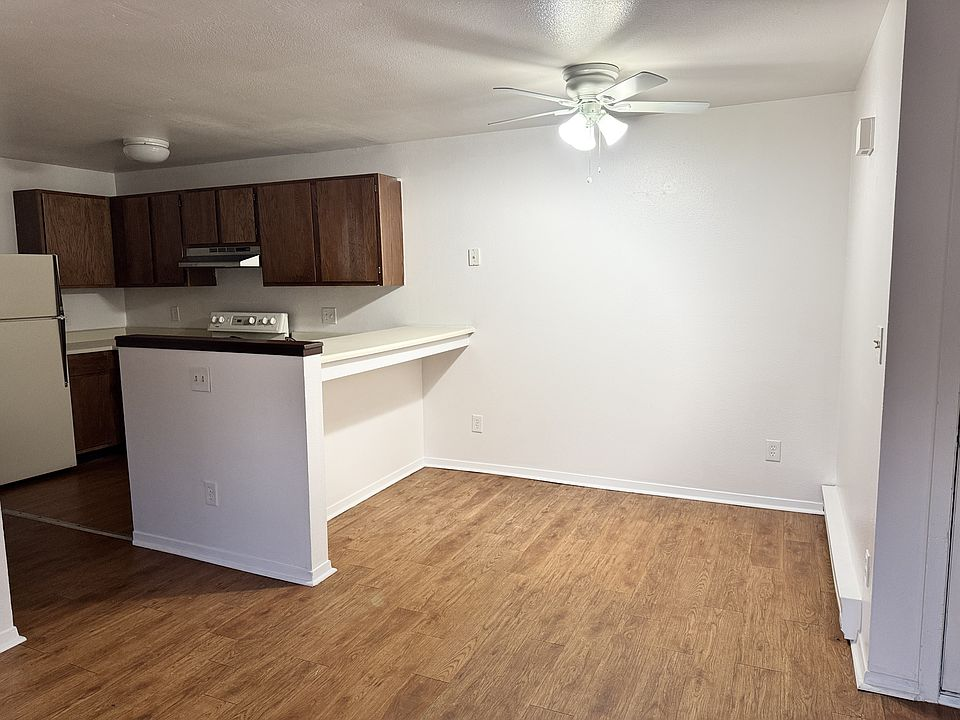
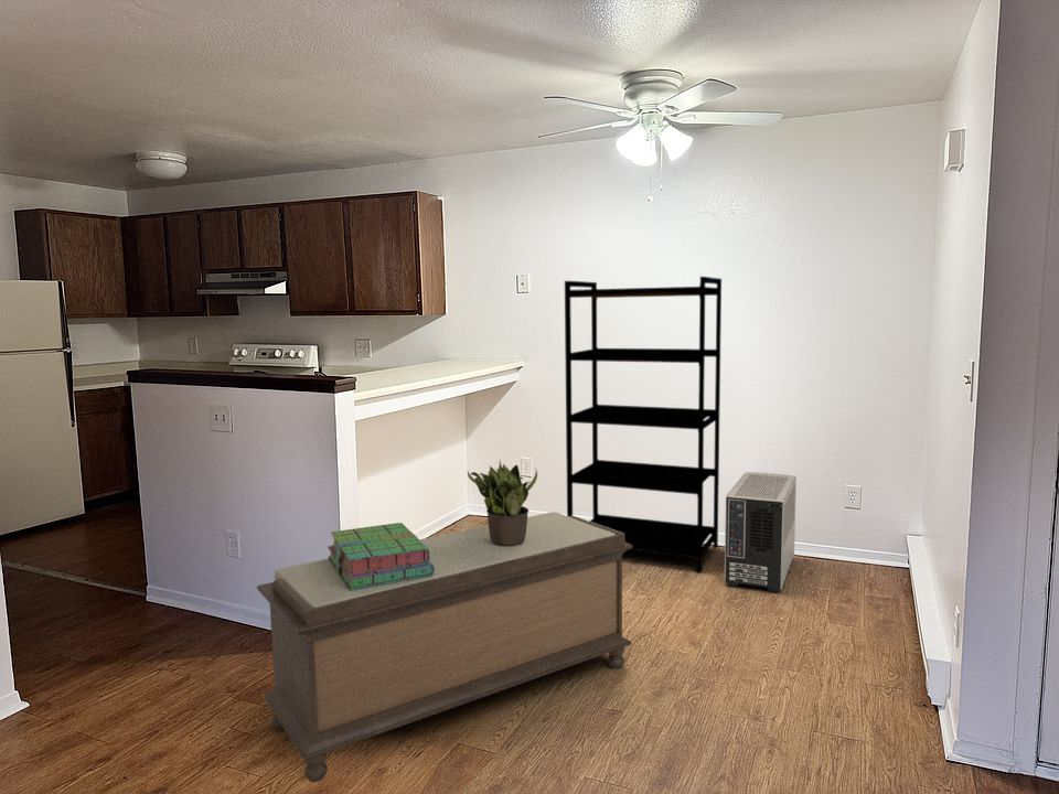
+ stack of books [327,522,435,590]
+ air purifier [724,471,798,593]
+ shelving unit [564,276,723,573]
+ potted plant [467,460,538,545]
+ bench [256,511,633,783]
